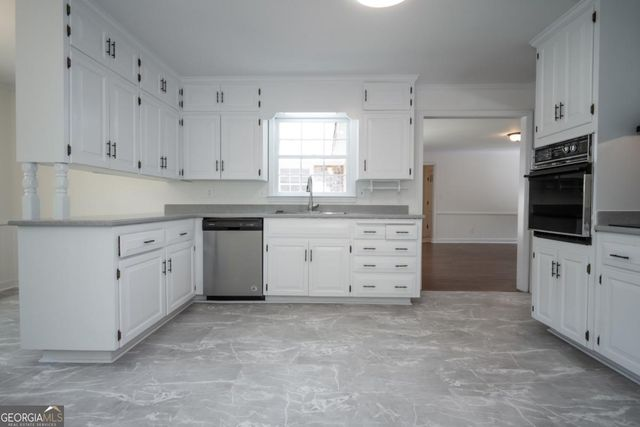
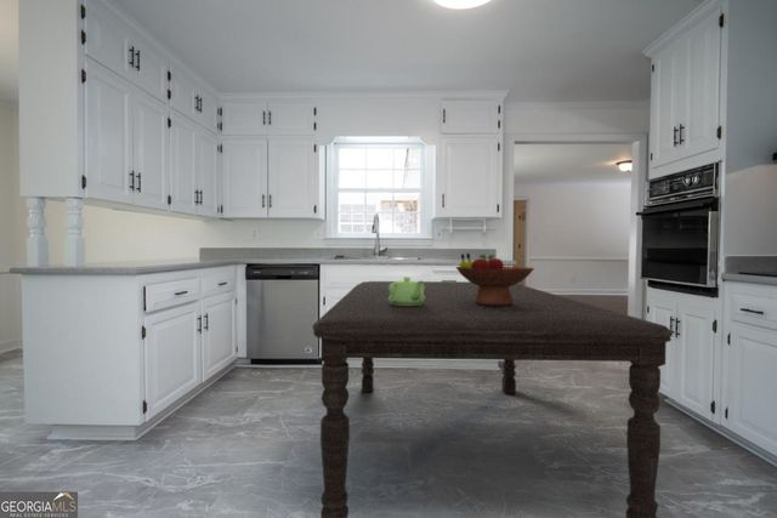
+ teapot [388,277,425,306]
+ fruit bowl [454,252,535,306]
+ dining table [312,280,674,518]
